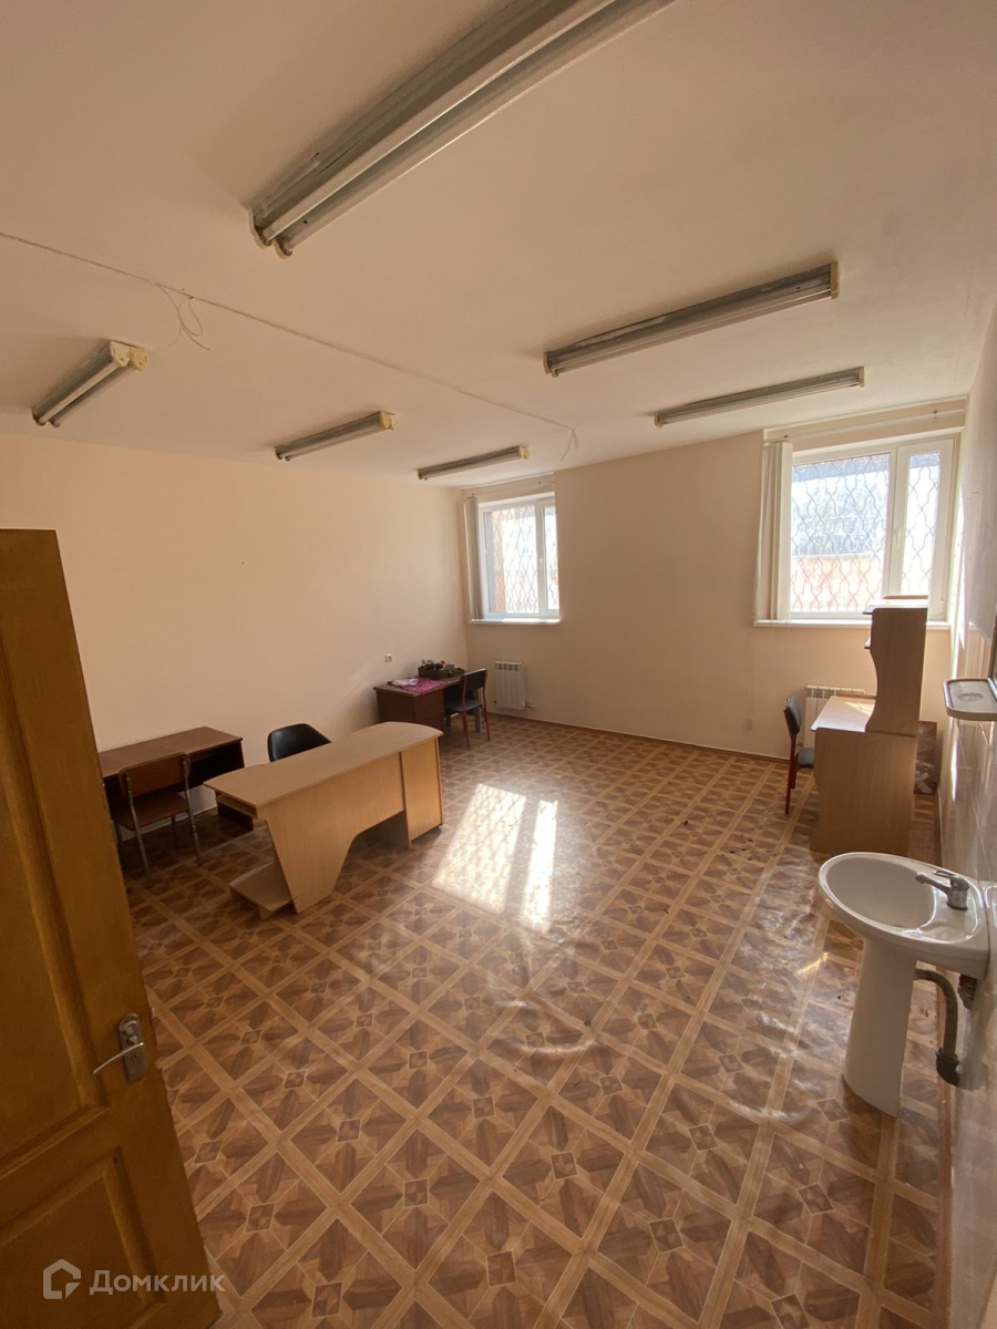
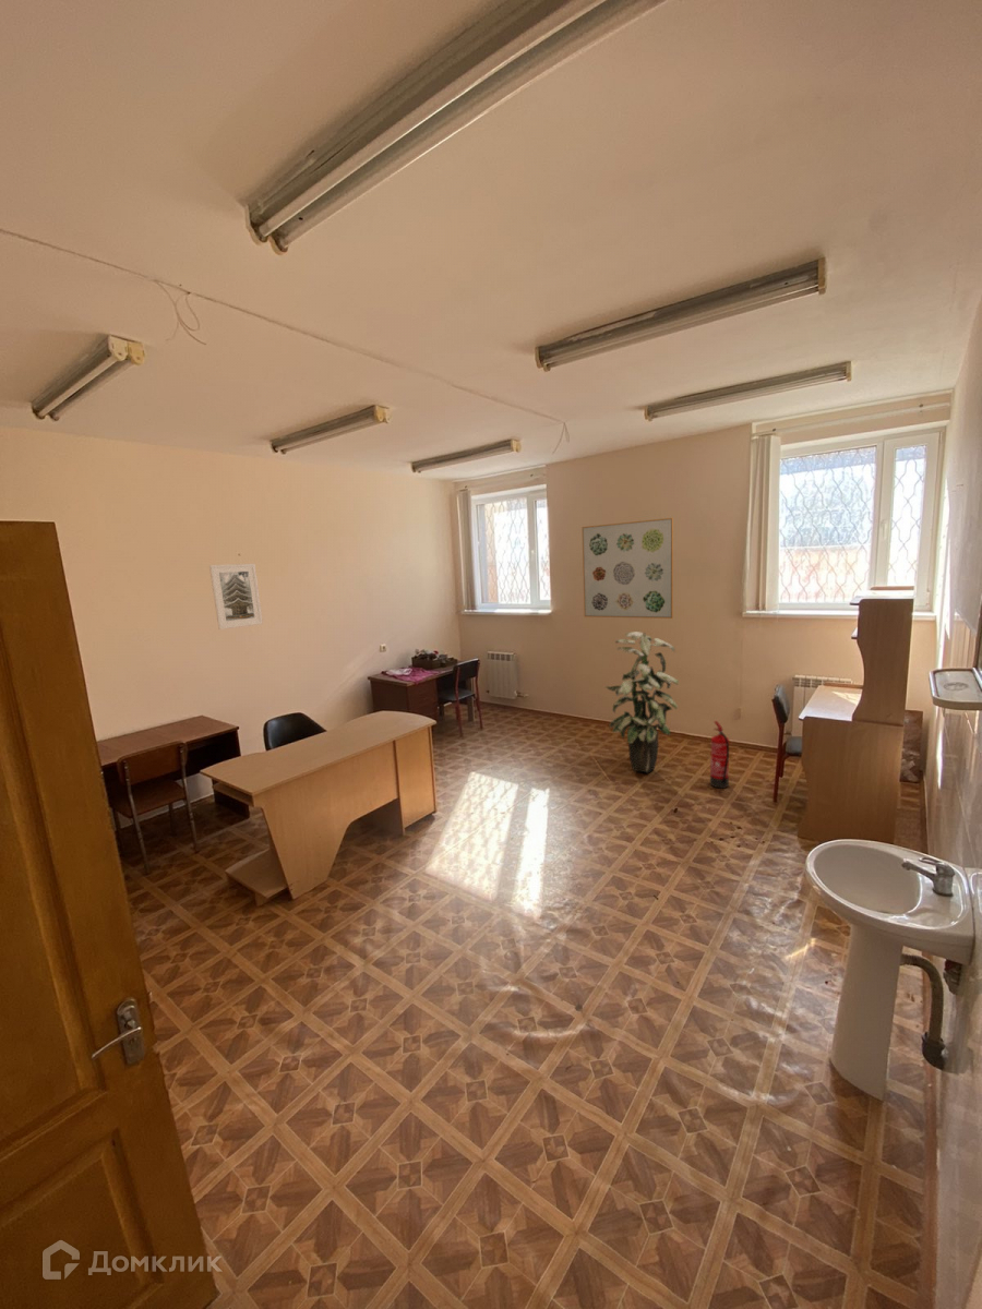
+ fire extinguisher [709,720,730,790]
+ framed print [208,563,264,631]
+ indoor plant [604,631,680,773]
+ wall art [580,517,674,620]
